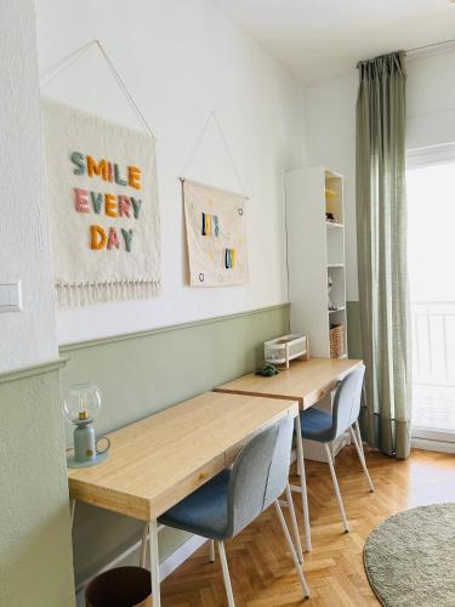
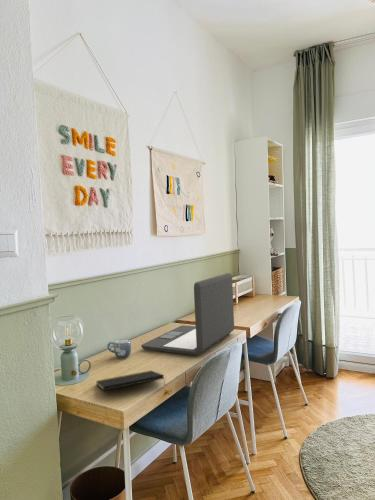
+ notepad [95,370,166,392]
+ laptop [140,272,235,356]
+ mug [106,338,132,359]
